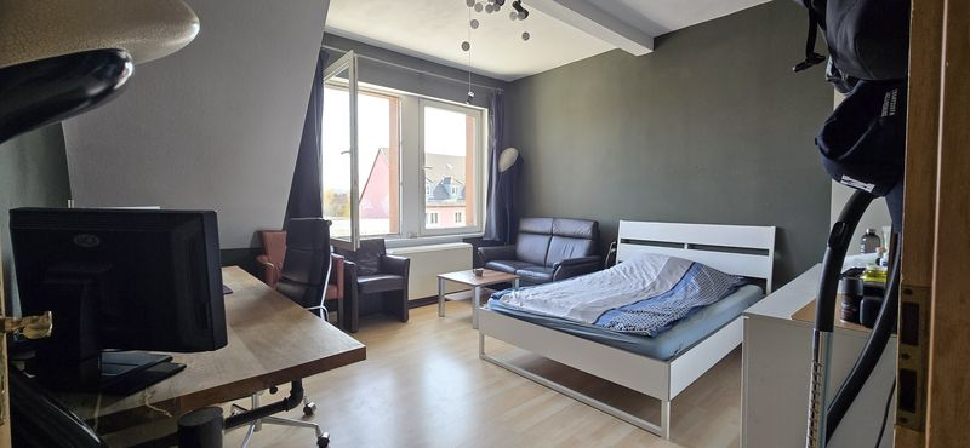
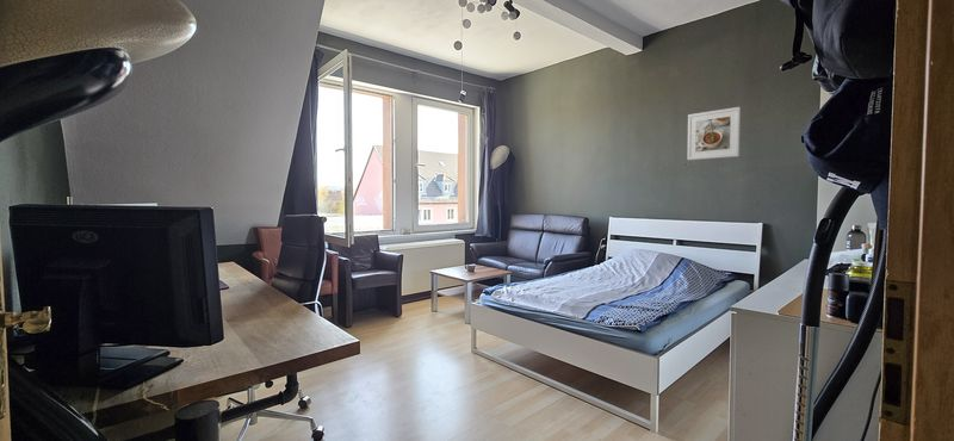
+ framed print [686,106,742,161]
